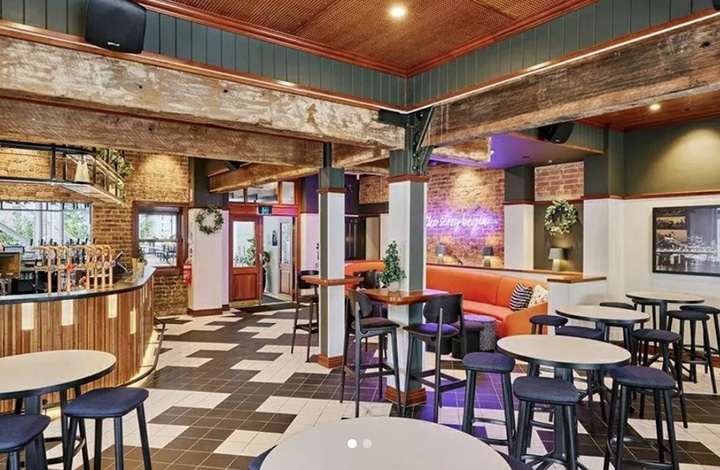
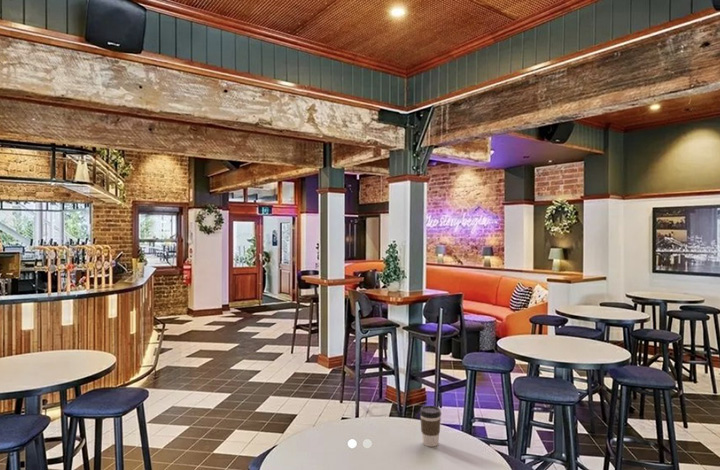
+ coffee cup [419,405,442,448]
